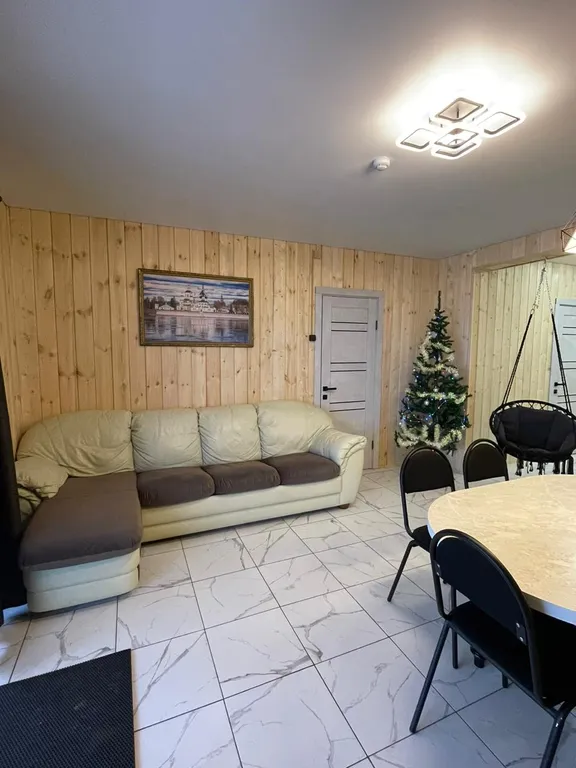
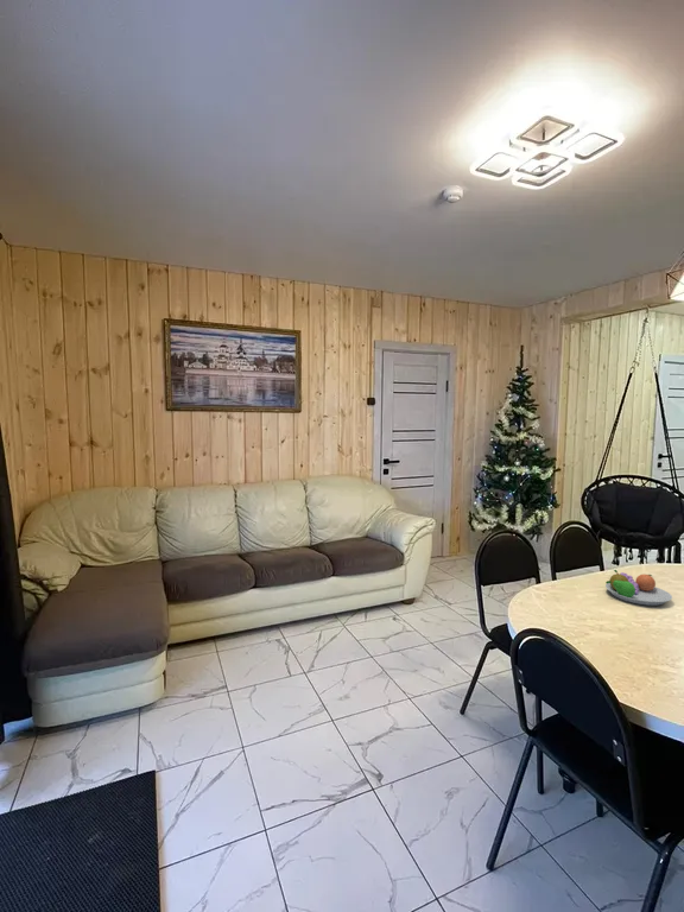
+ fruit bowl [604,569,673,607]
